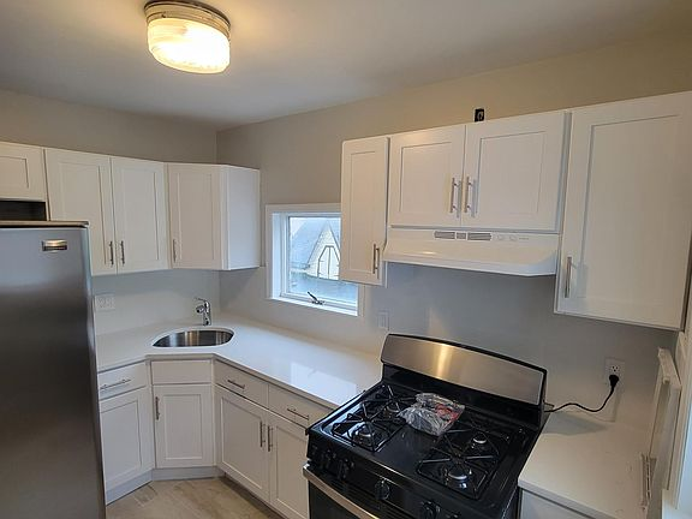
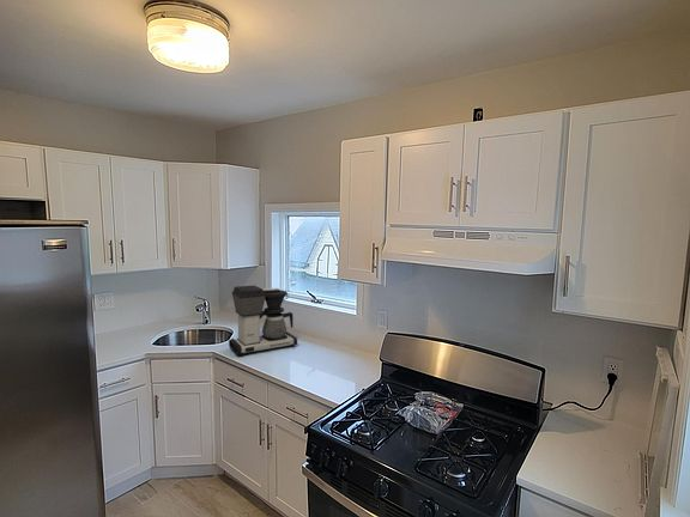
+ coffee maker [228,285,298,357]
